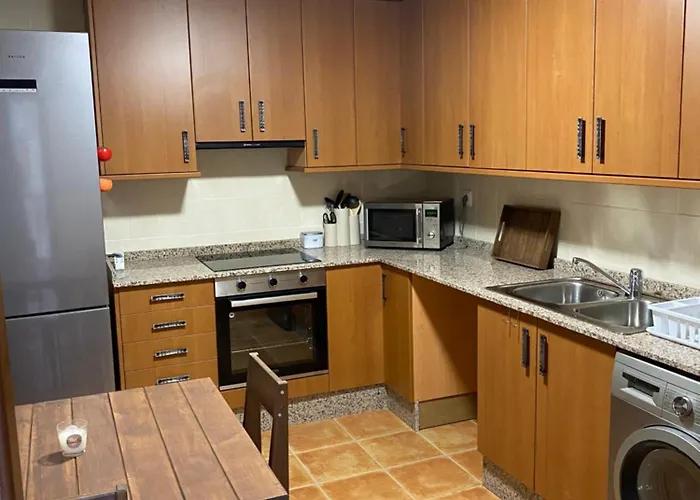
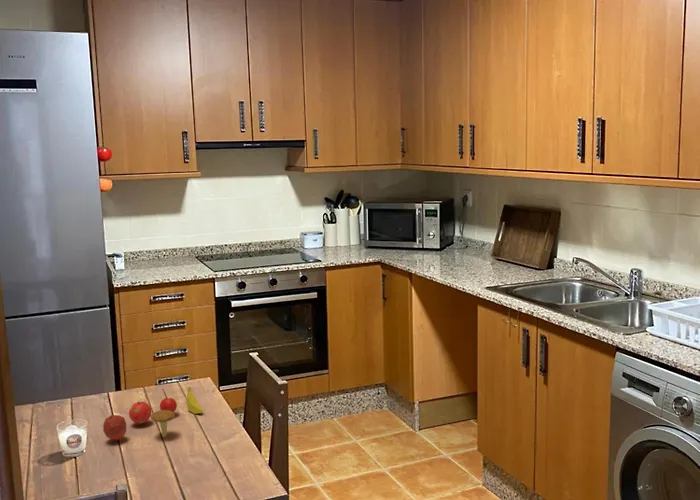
+ fruit [102,386,204,441]
